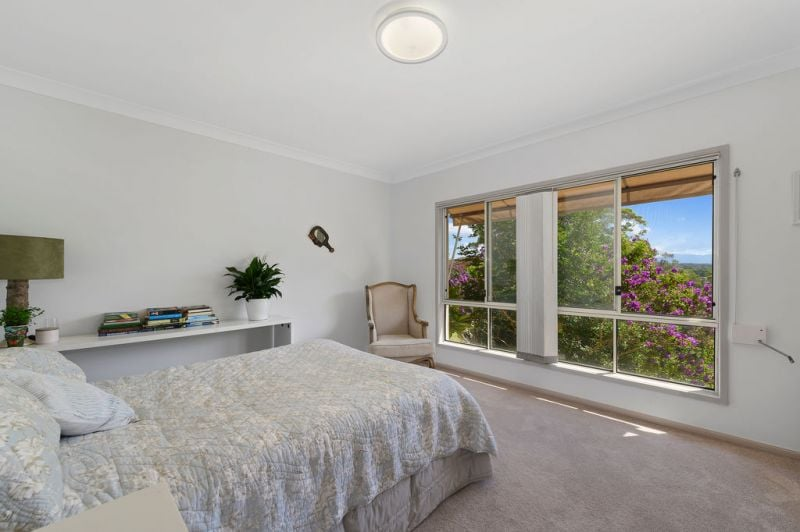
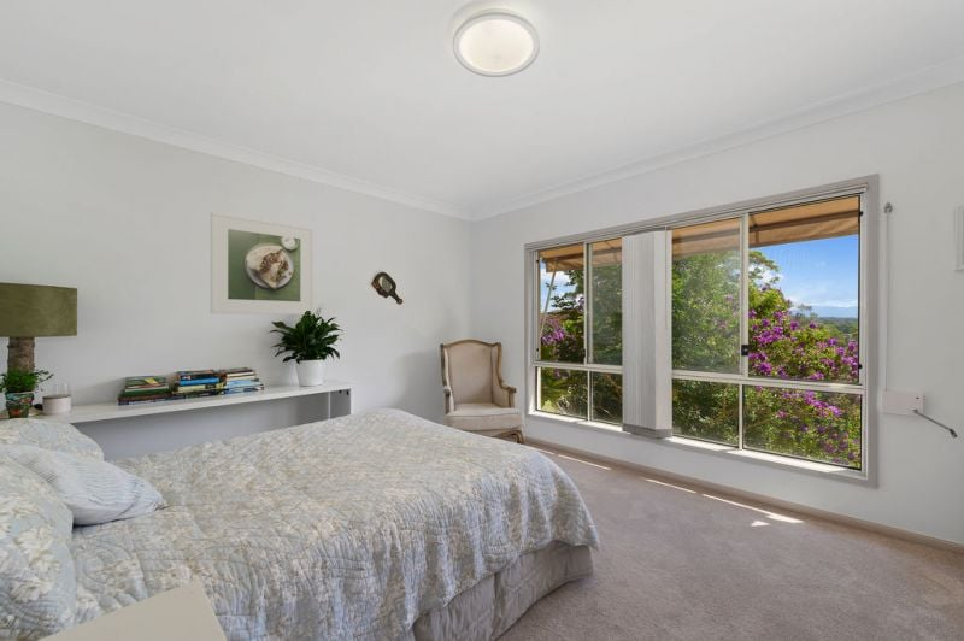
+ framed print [210,211,315,316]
